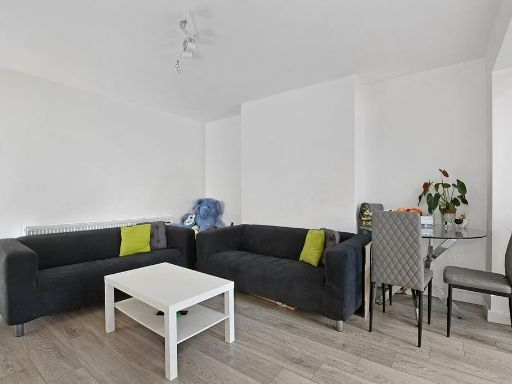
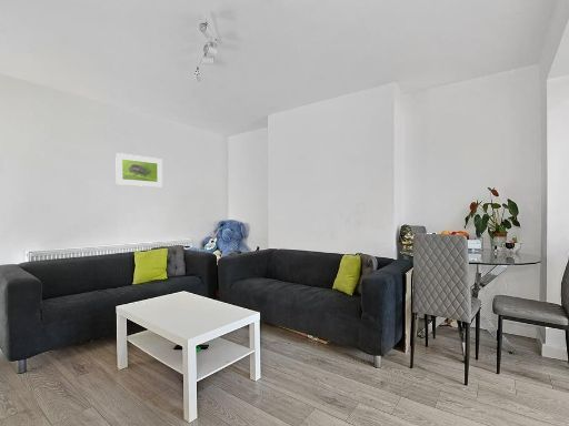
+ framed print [114,152,163,187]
